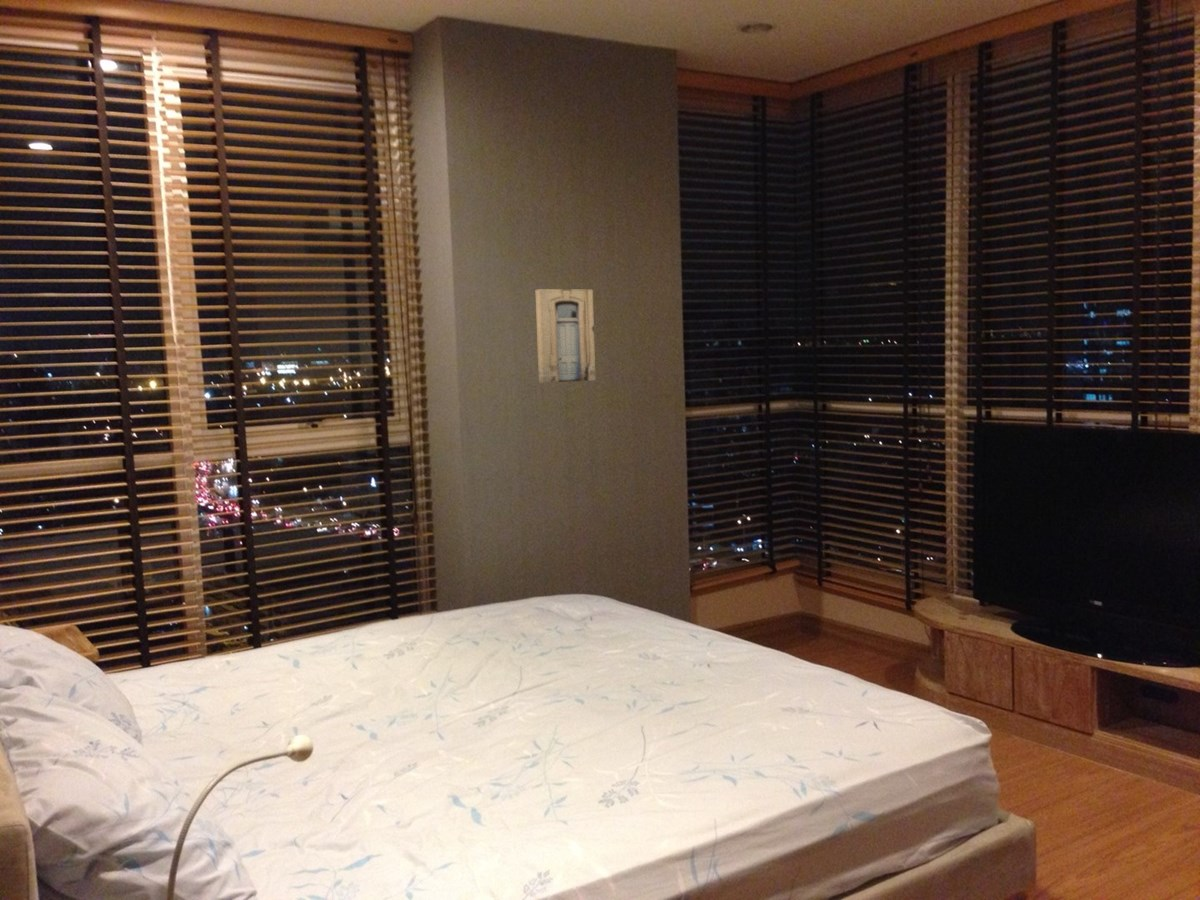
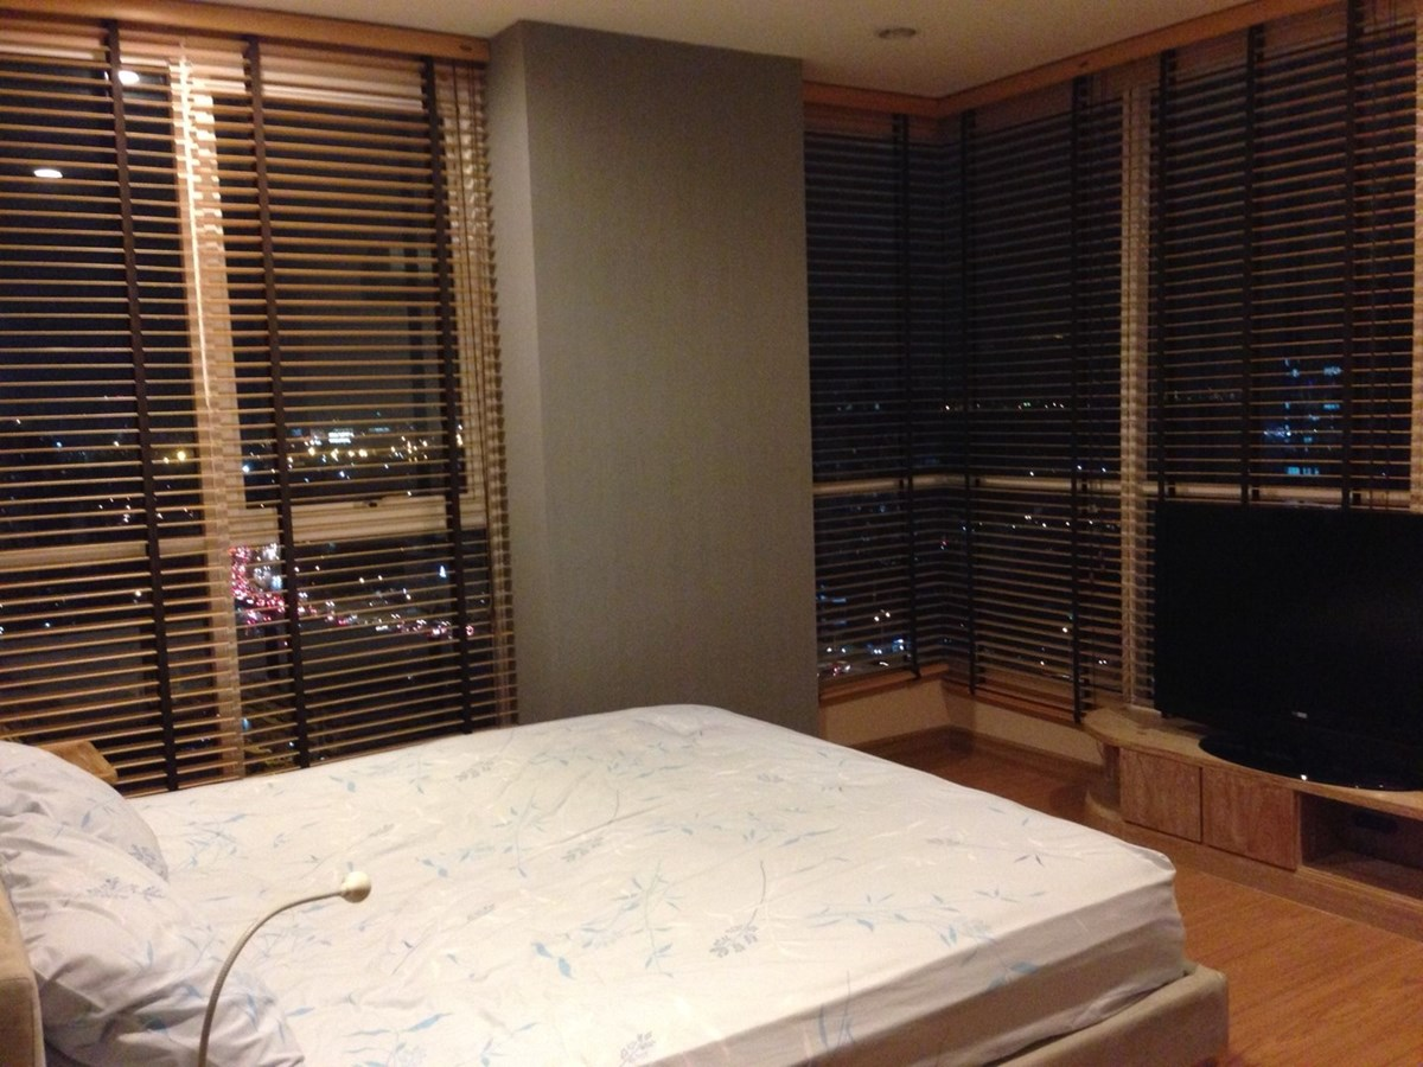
- wall art [535,288,596,384]
